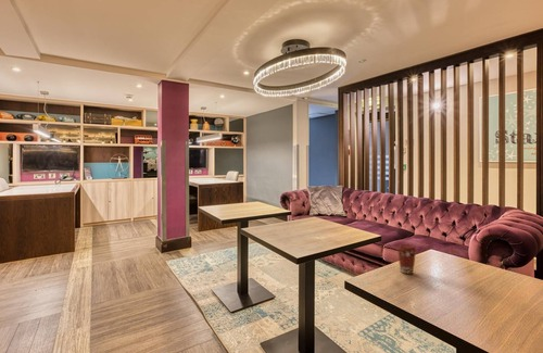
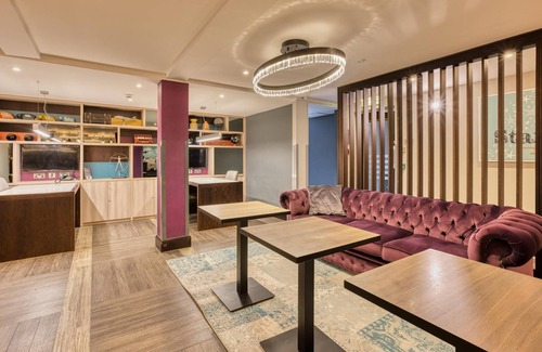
- coffee cup [395,243,418,275]
